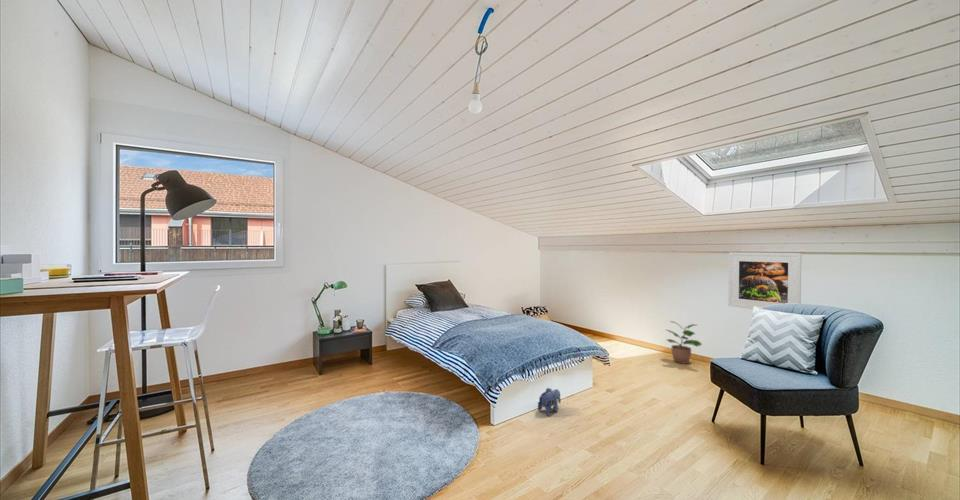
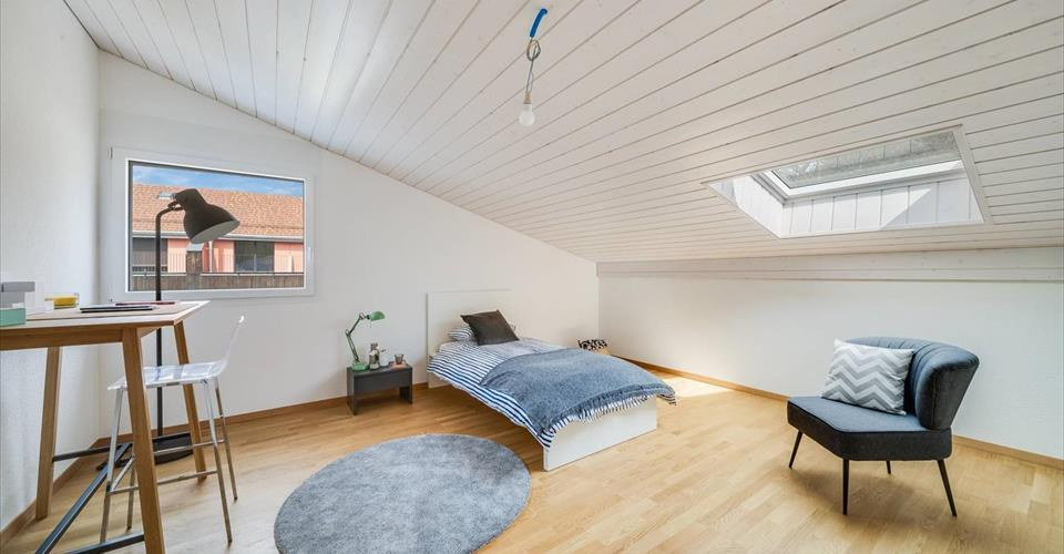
- potted plant [665,320,703,365]
- plush toy [537,387,562,416]
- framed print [727,251,802,310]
